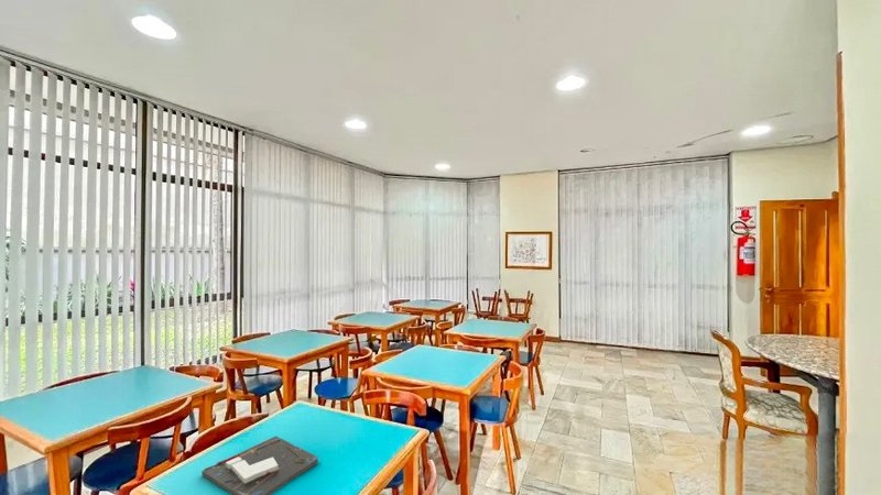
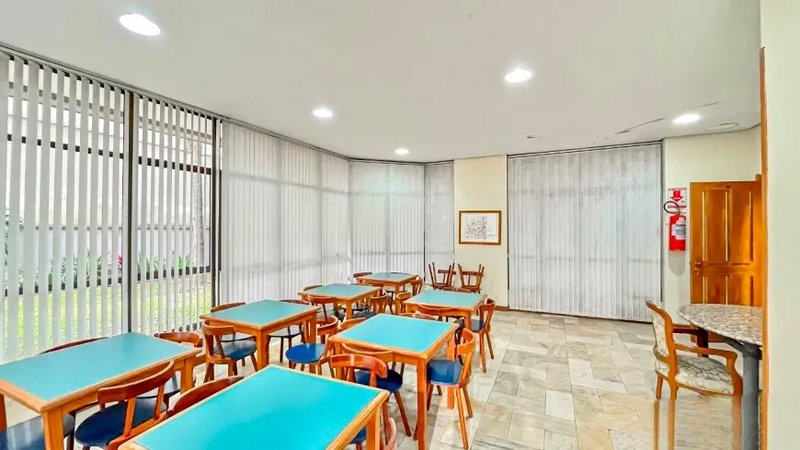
- board game [200,436,319,495]
